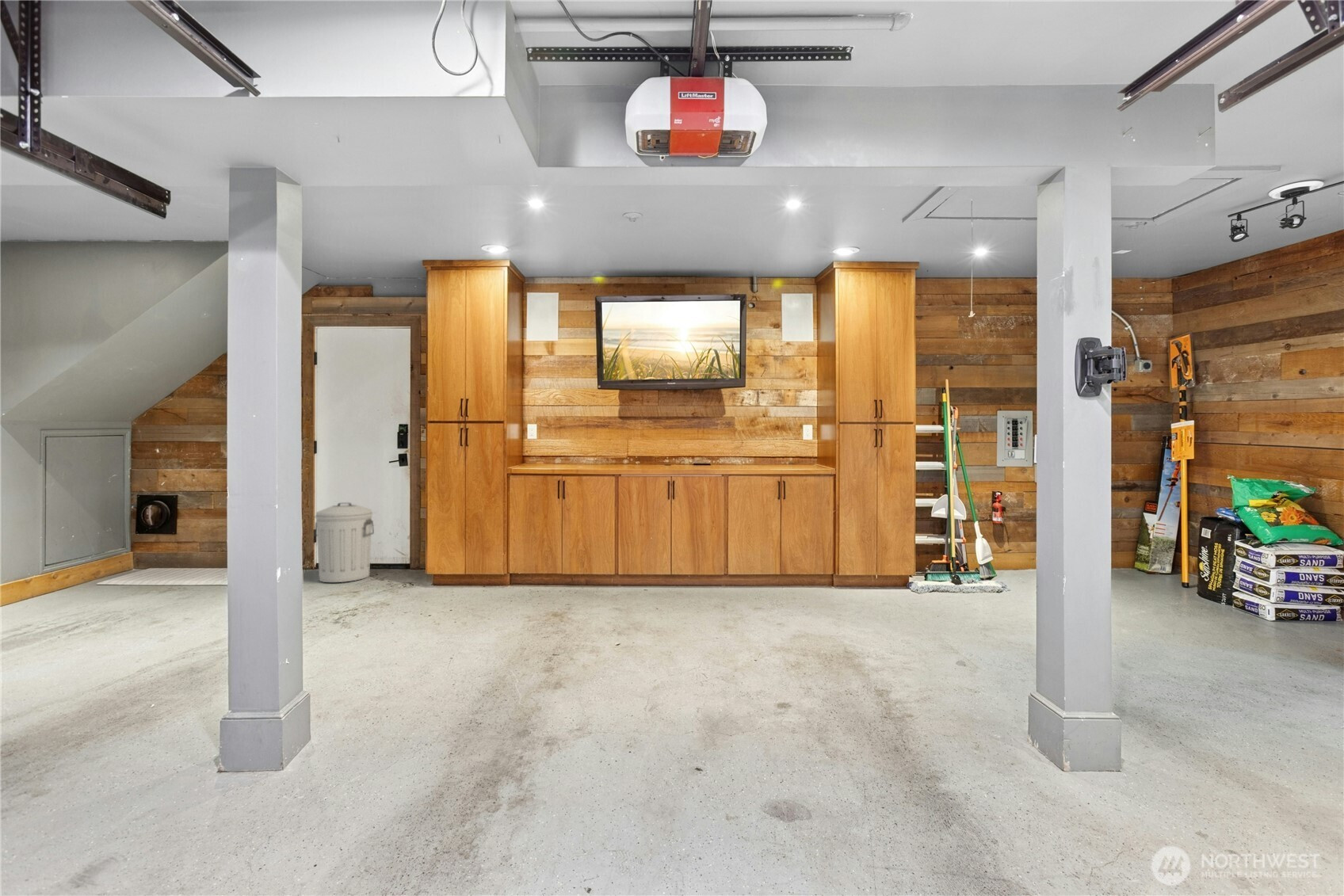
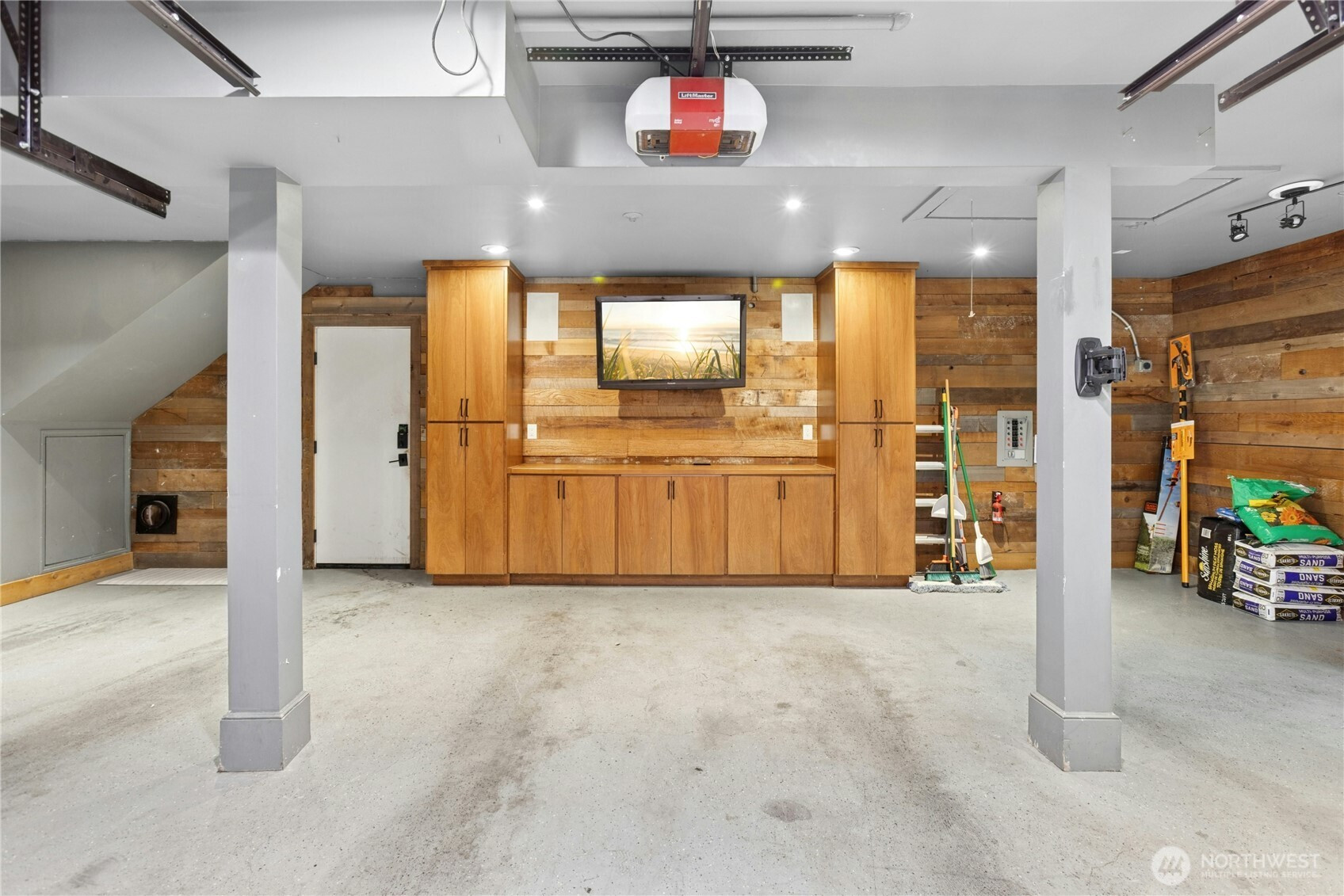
- trash can [314,502,375,583]
